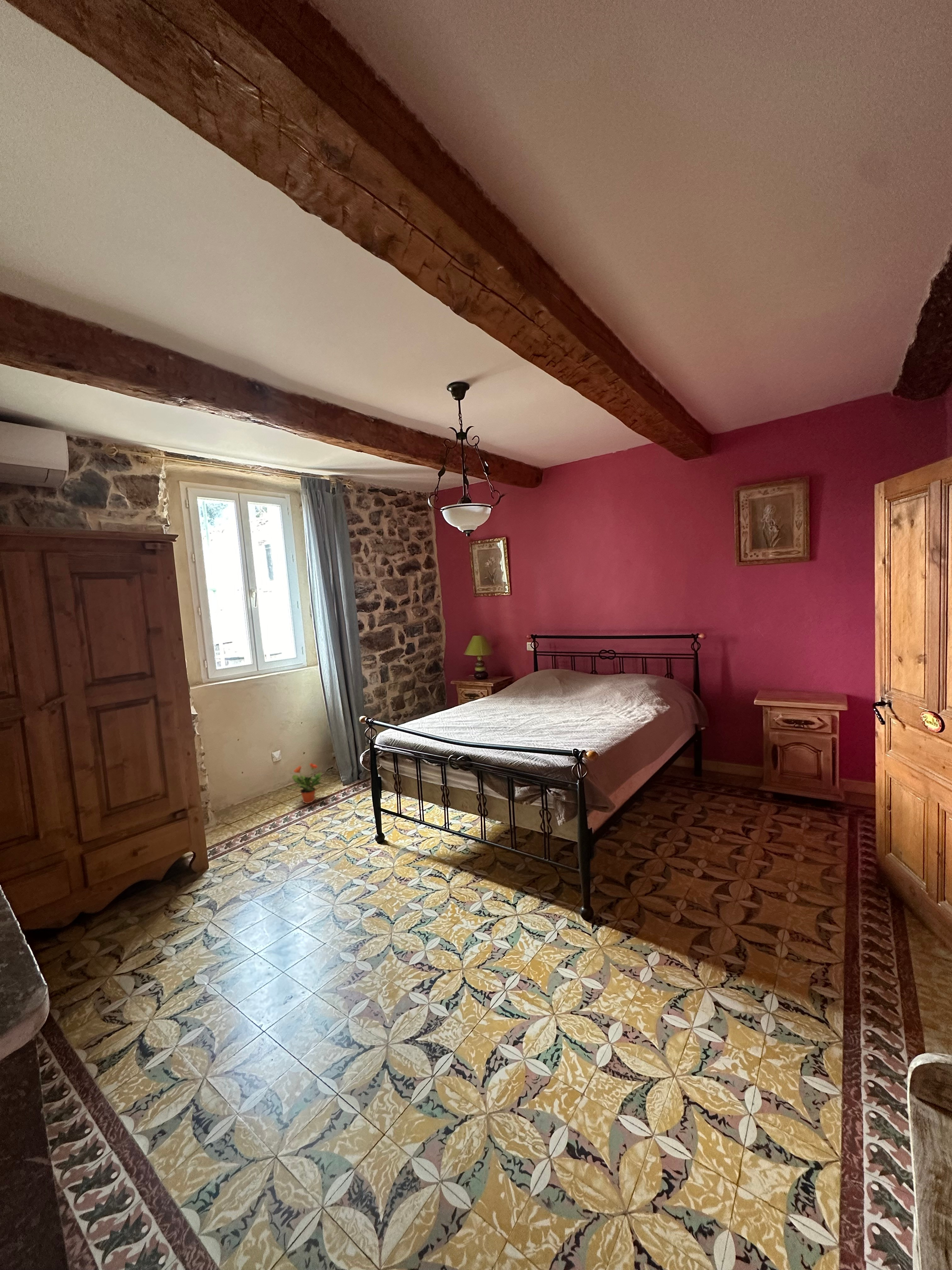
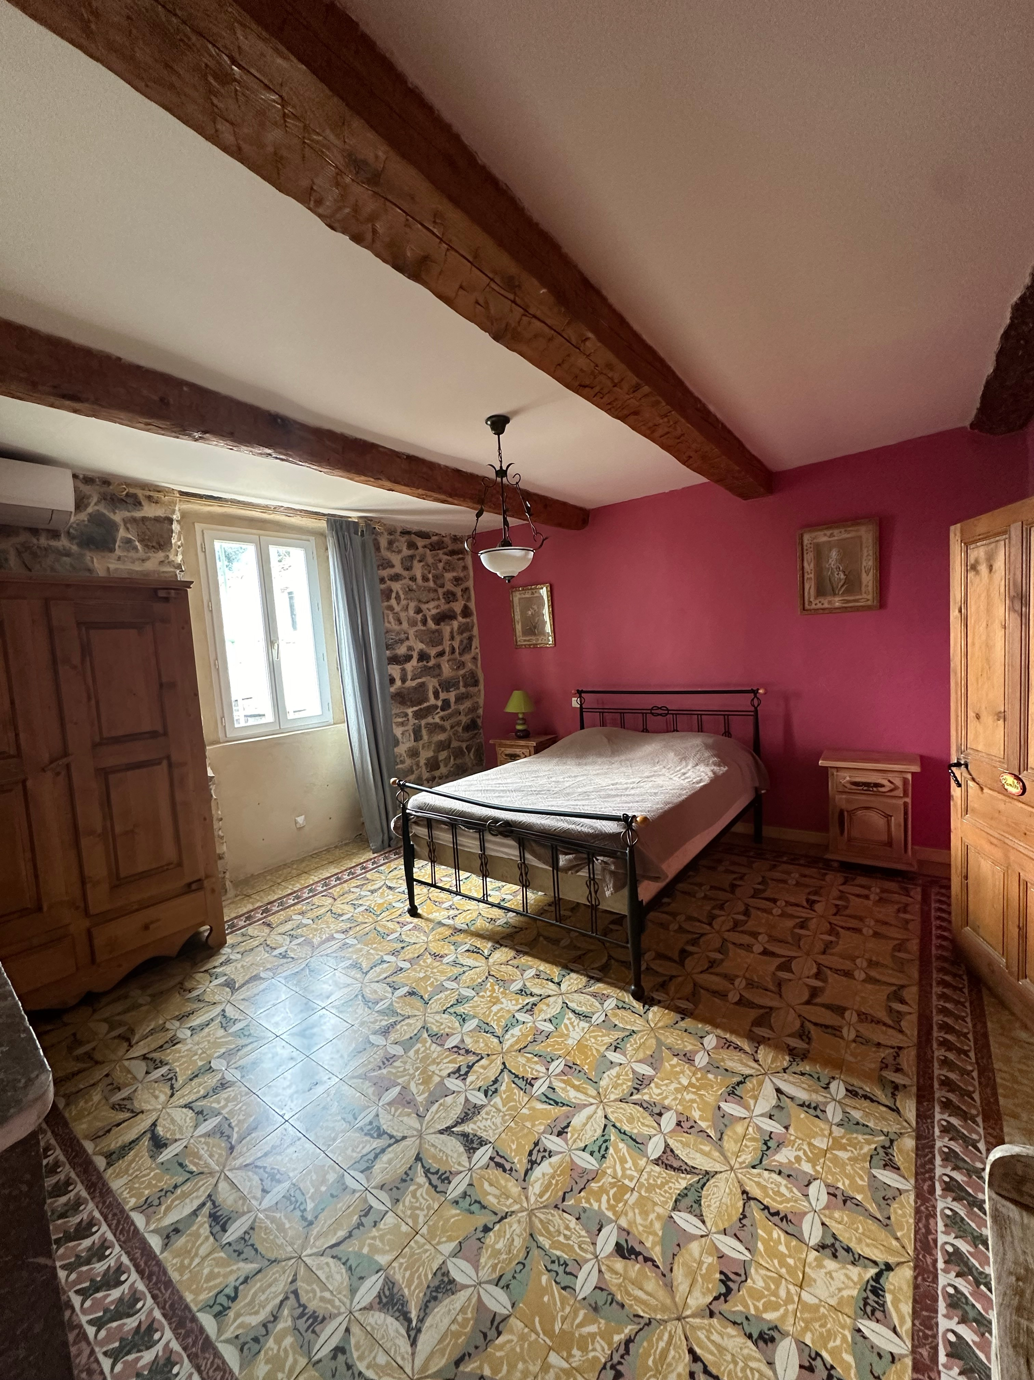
- potted plant [290,763,323,804]
